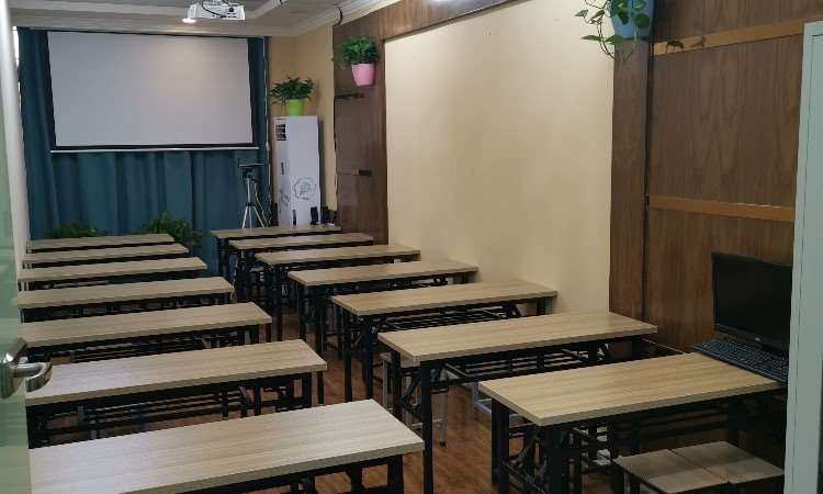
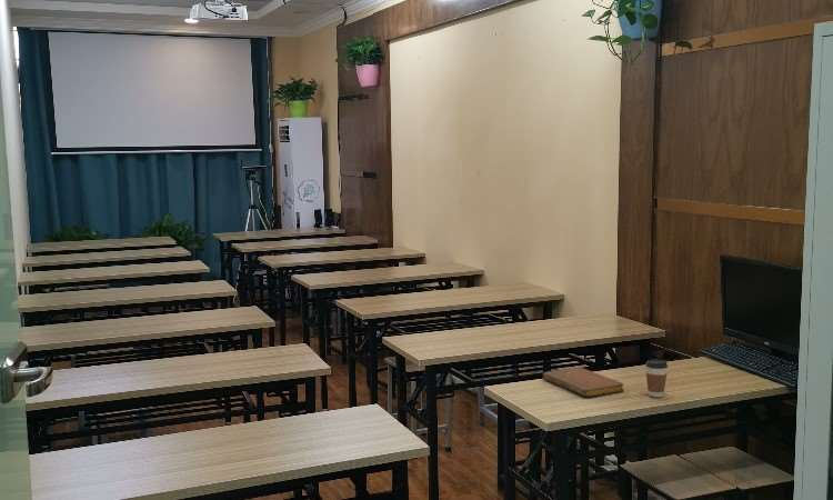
+ coffee cup [644,359,669,398]
+ notebook [542,367,625,398]
